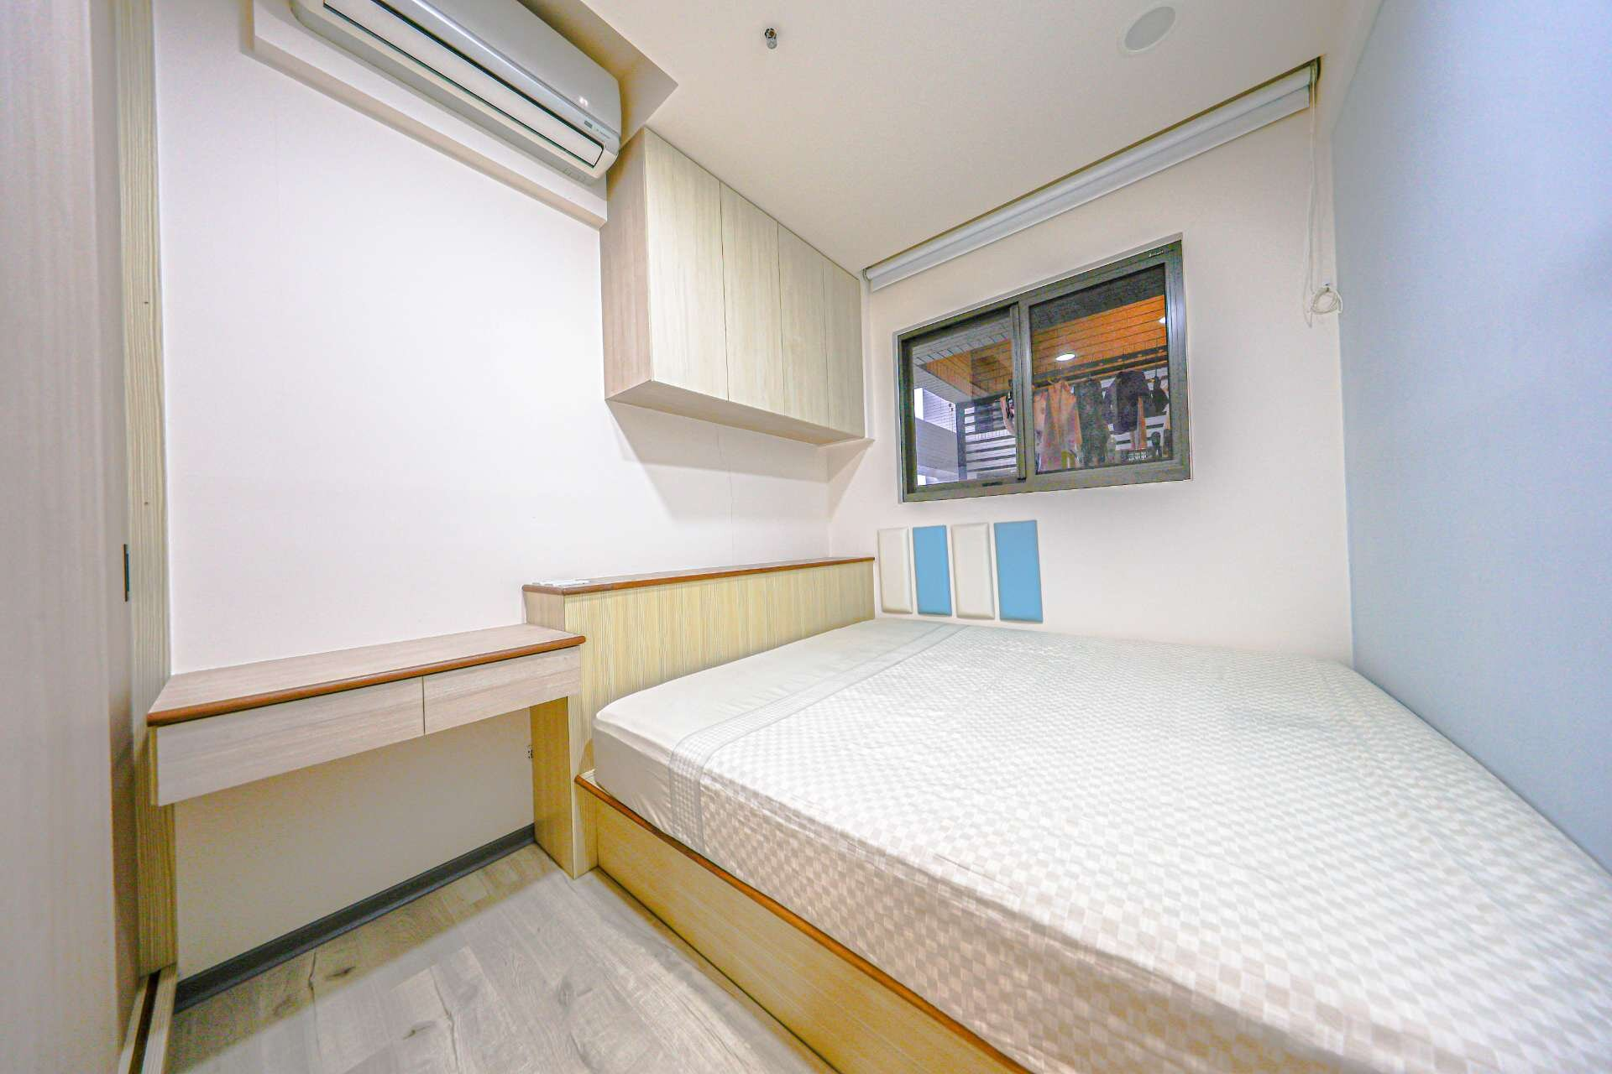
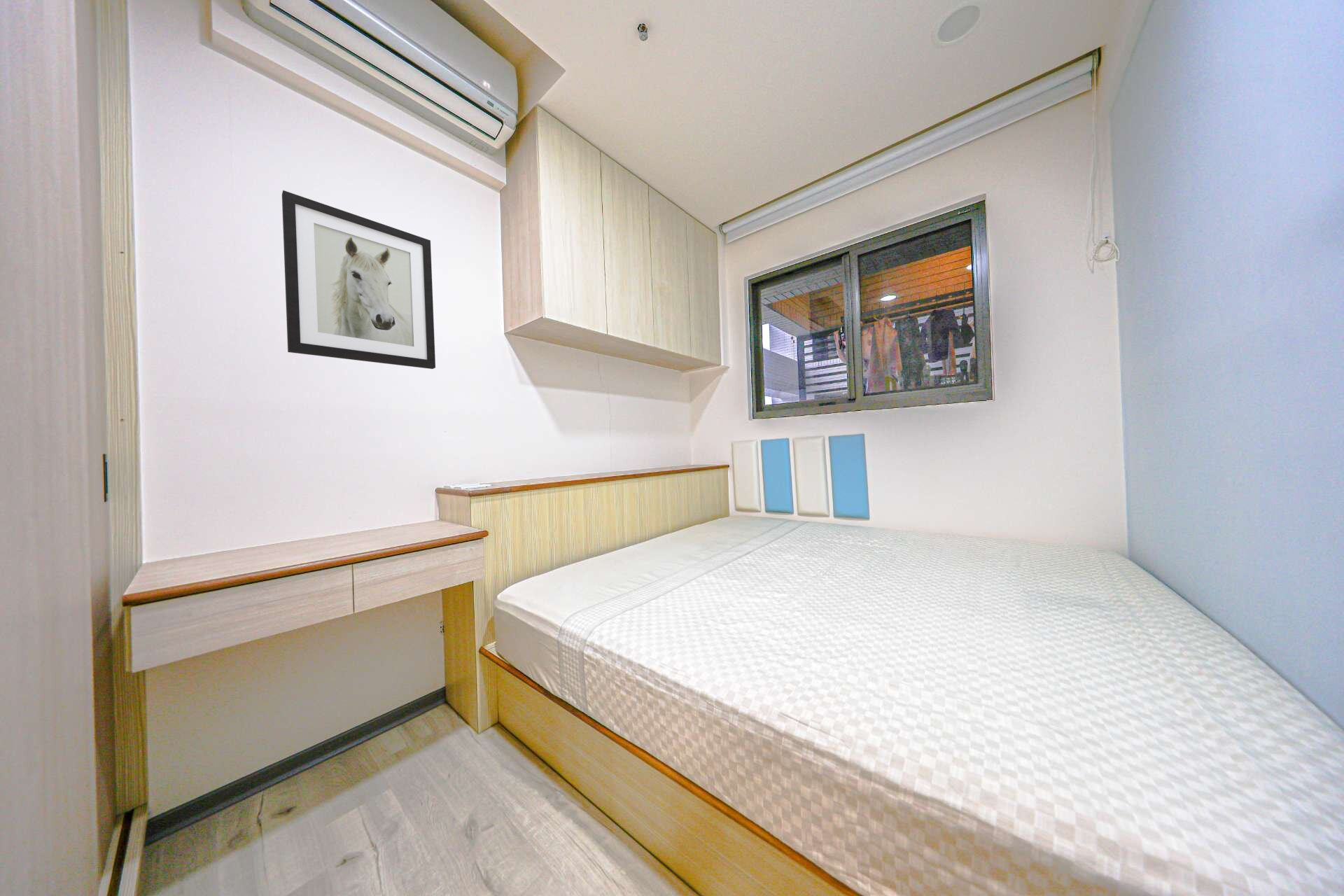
+ wall art [281,190,436,370]
